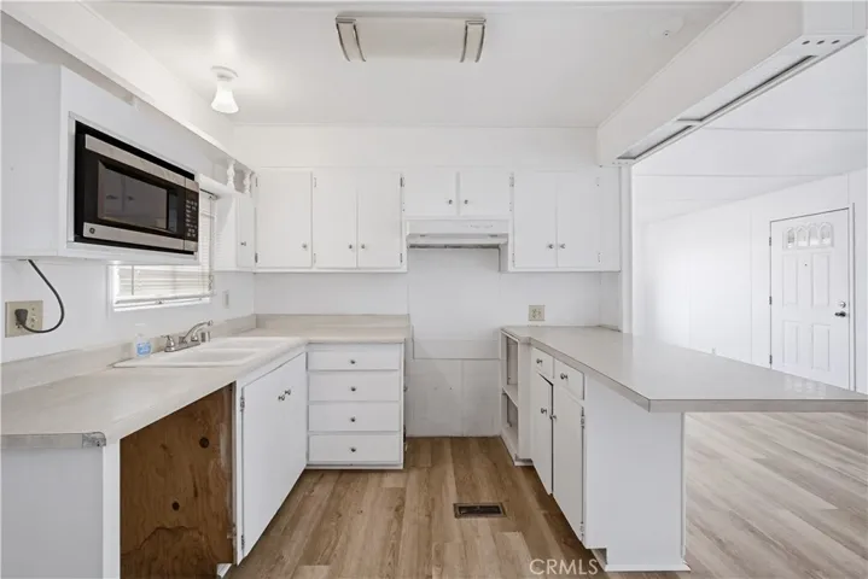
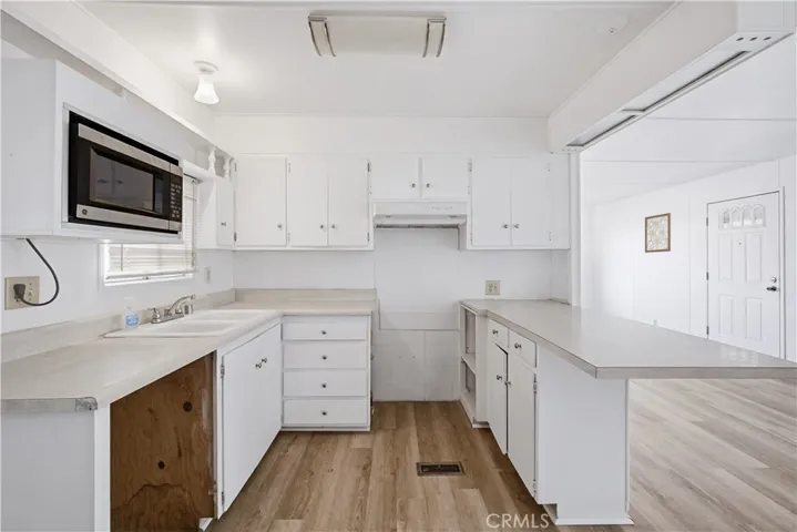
+ wall art [644,212,672,254]
